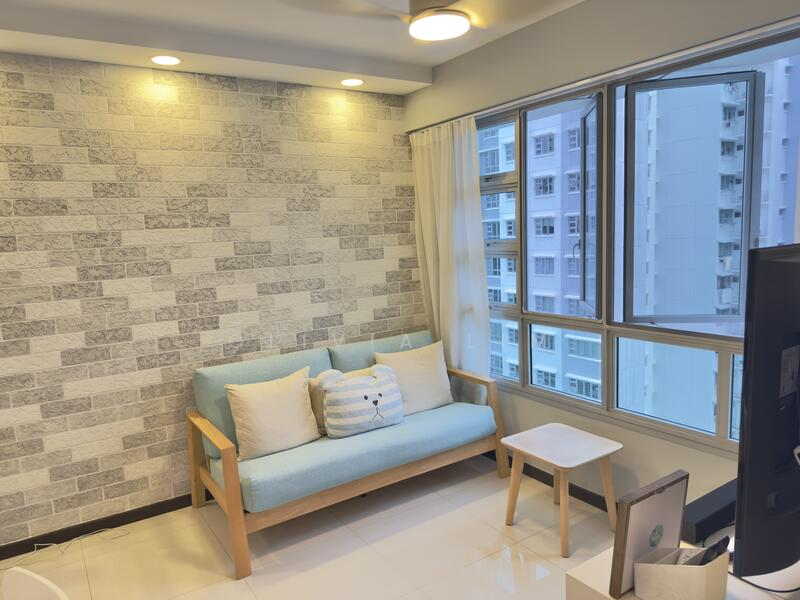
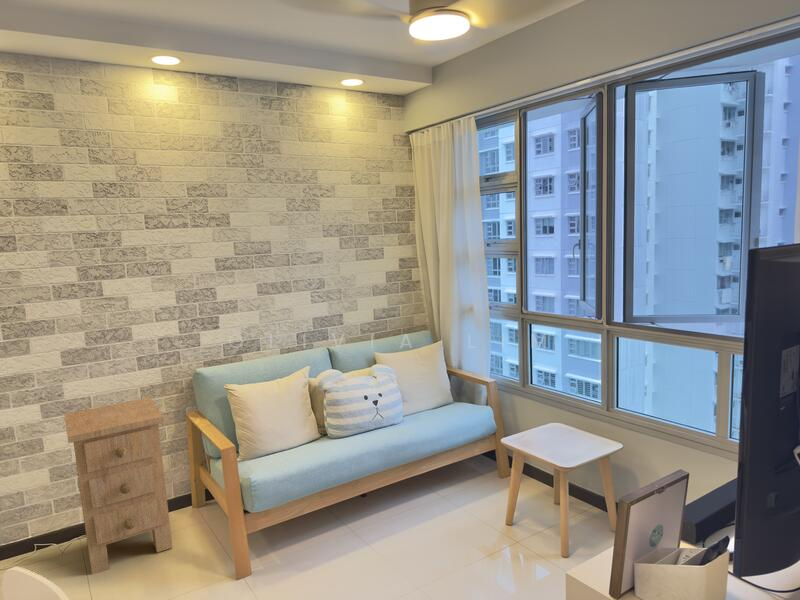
+ nightstand [63,397,173,575]
